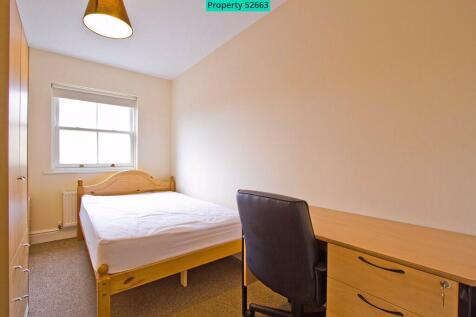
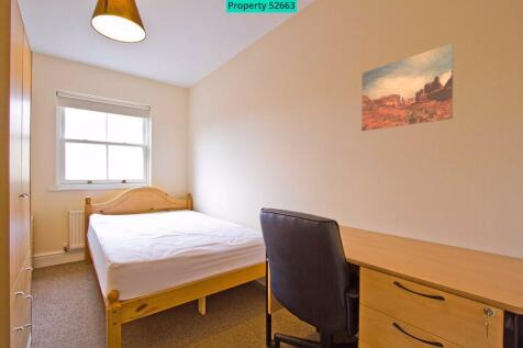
+ wall art [360,42,455,132]
